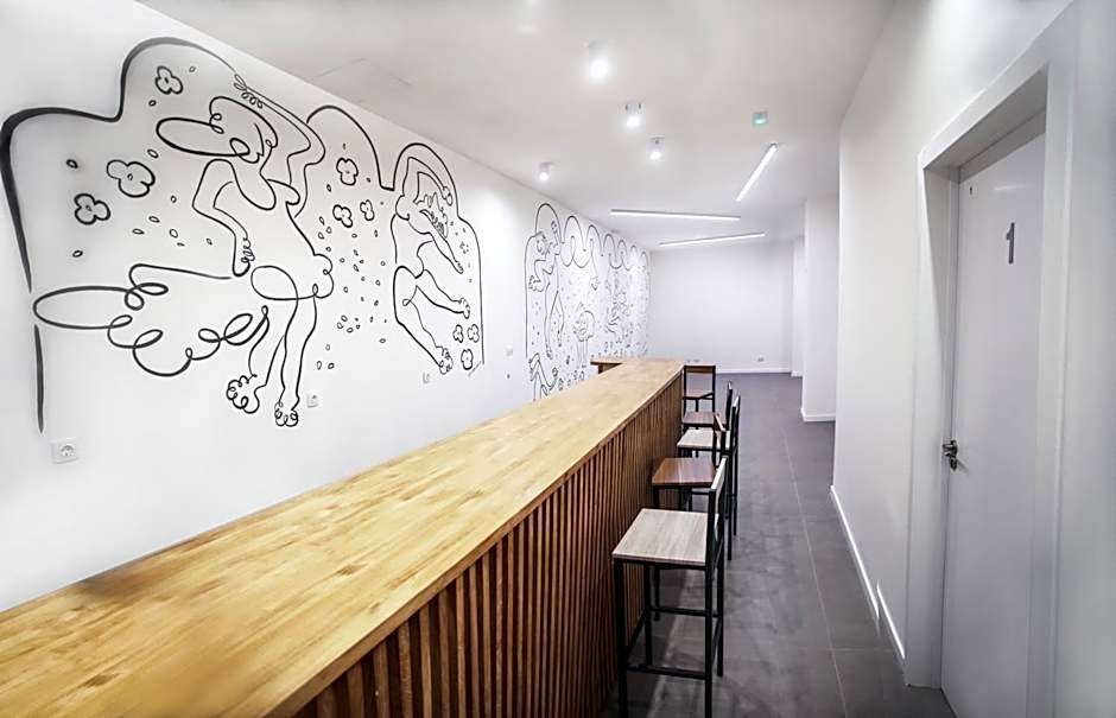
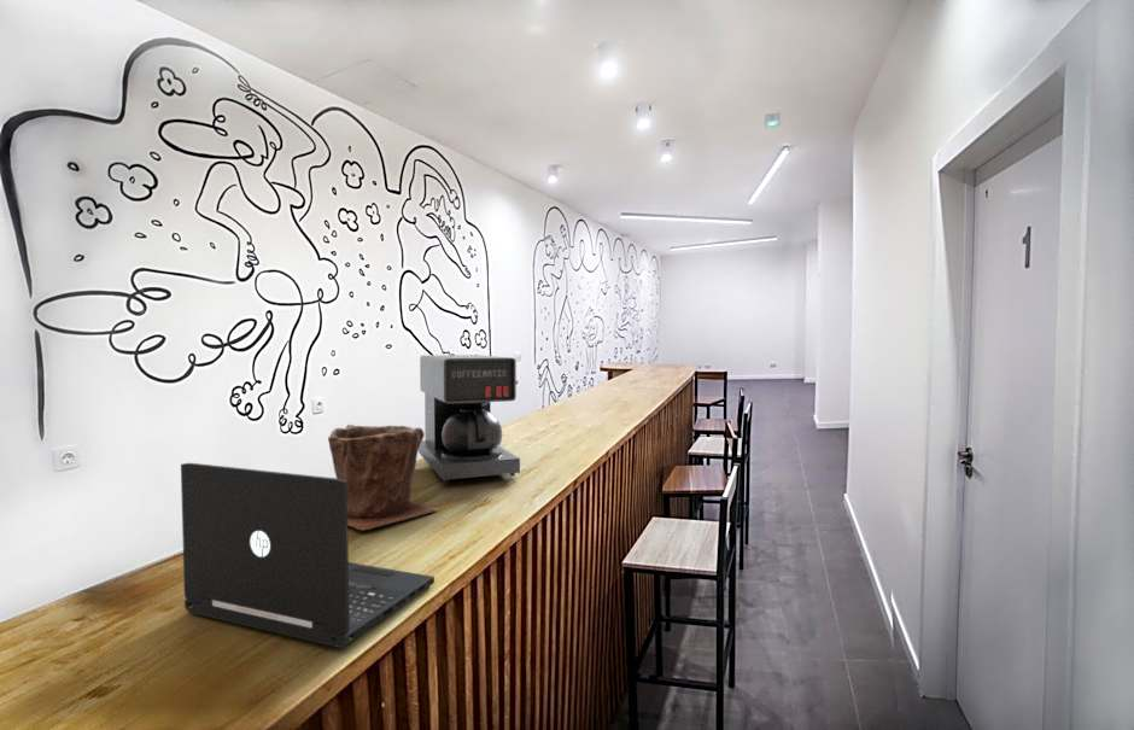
+ coffee maker [417,354,521,484]
+ laptop [180,462,436,649]
+ plant pot [327,424,438,532]
